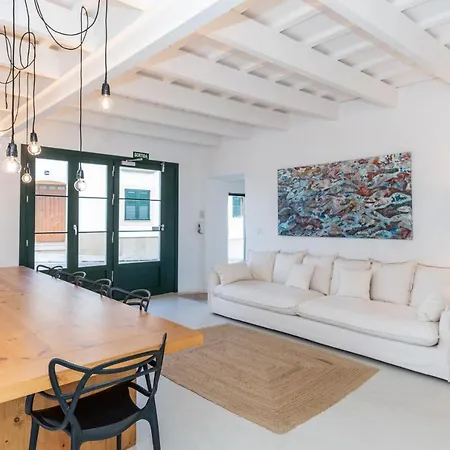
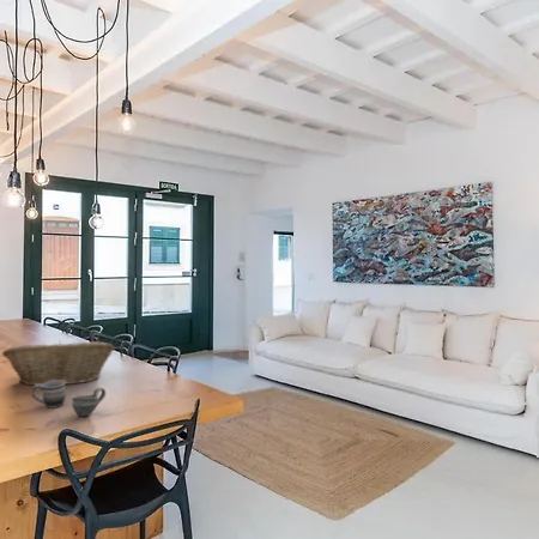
+ fruit basket [1,340,115,387]
+ mug [31,381,67,410]
+ cup [71,387,107,417]
